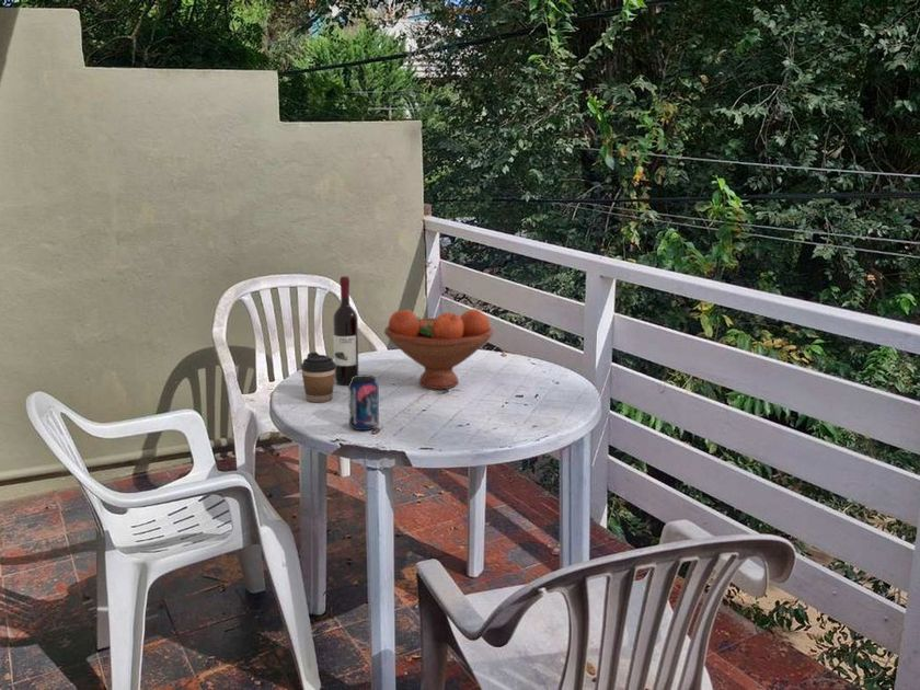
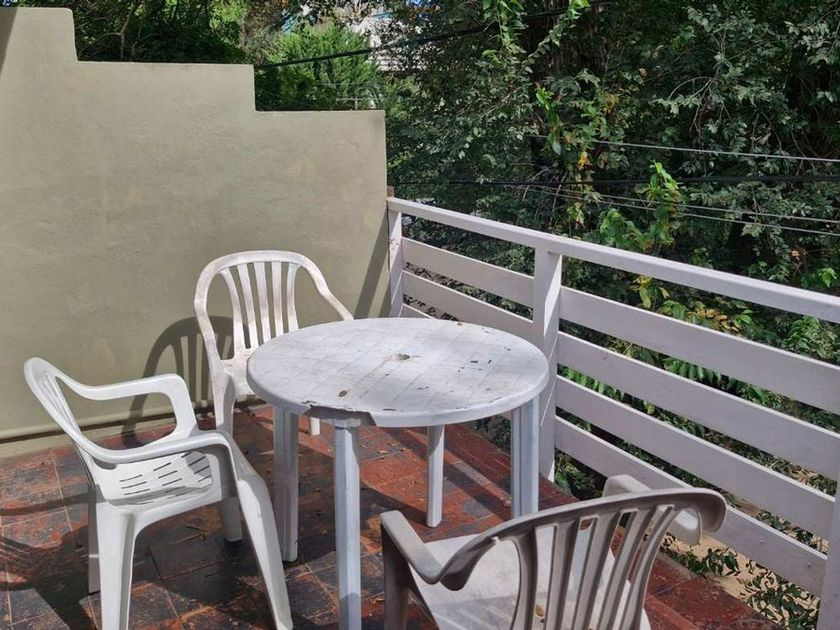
- wine bottle [332,275,359,386]
- fruit bowl [383,308,495,390]
- beverage can [347,373,380,432]
- coffee cup [300,350,336,403]
